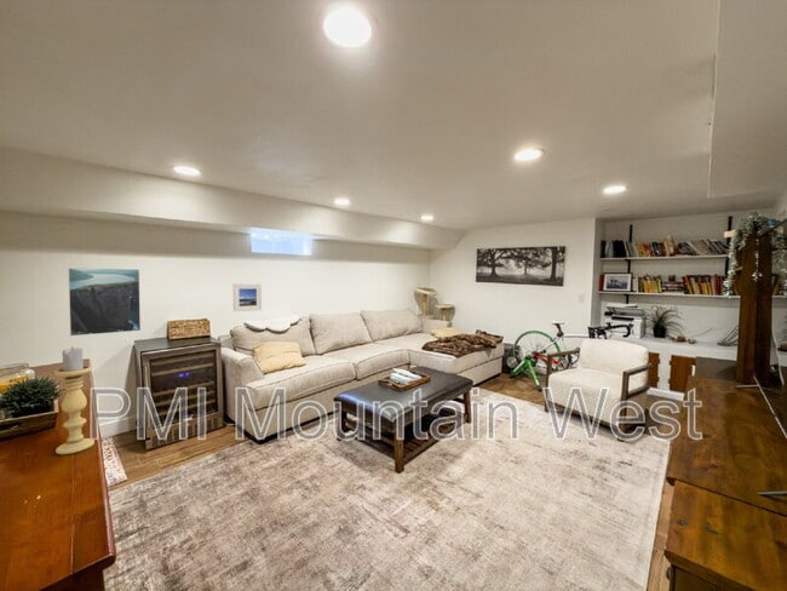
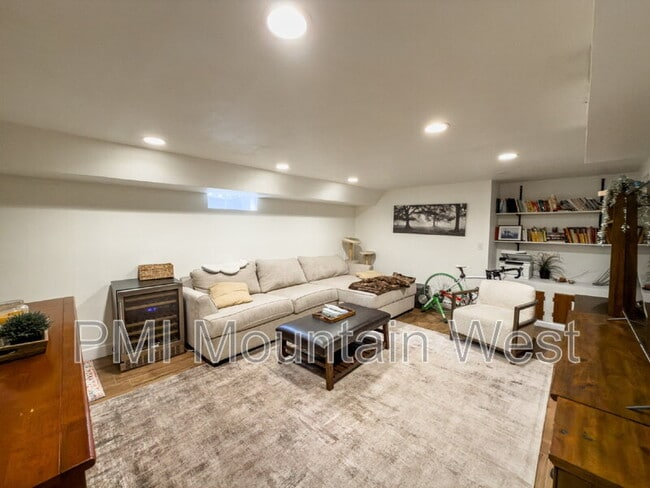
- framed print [232,282,263,312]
- candle holder [53,346,96,455]
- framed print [67,266,142,338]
